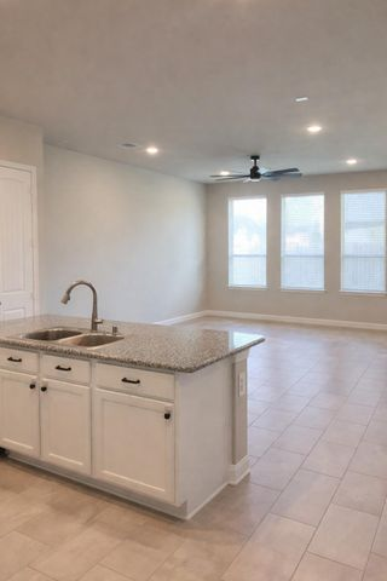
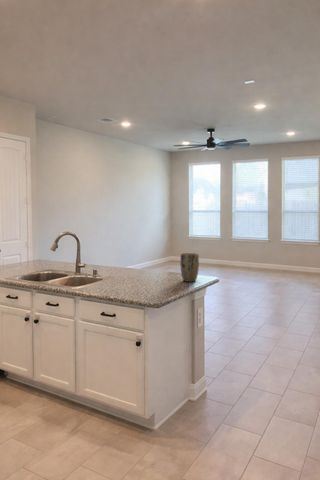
+ plant pot [180,252,200,283]
